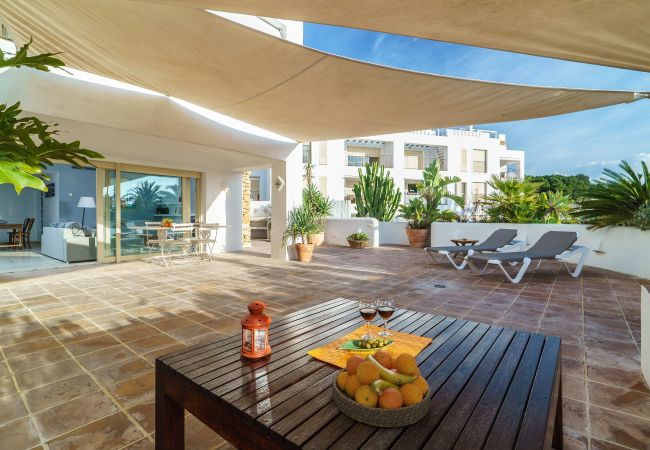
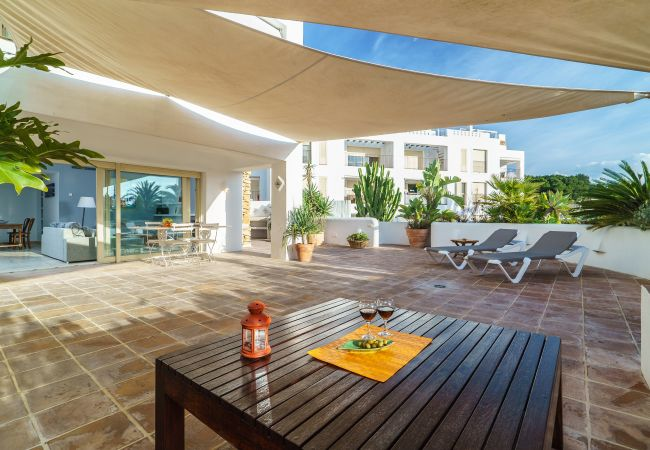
- fruit bowl [331,349,432,428]
